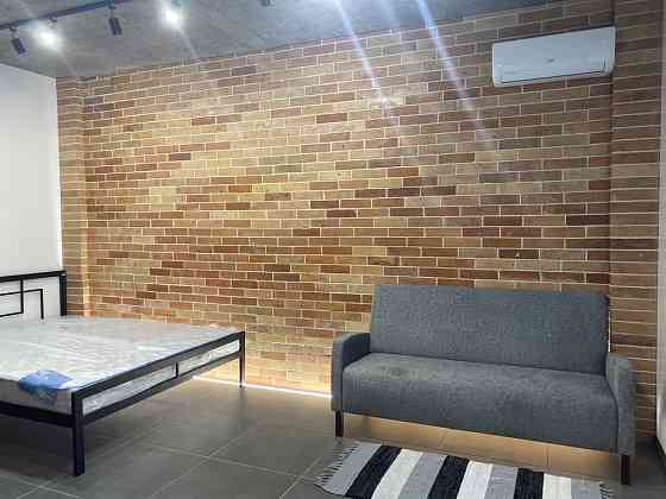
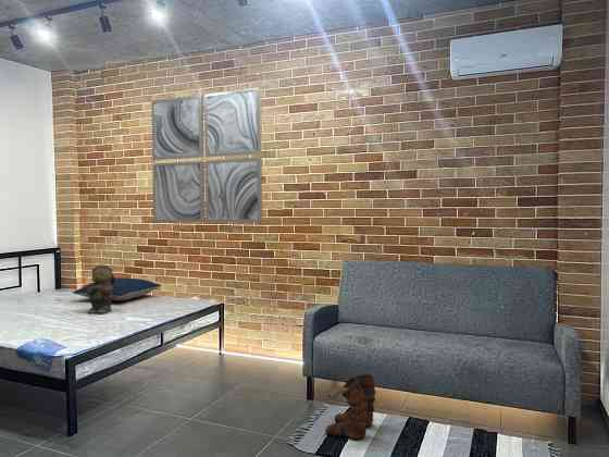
+ wall art [150,87,263,224]
+ teddy bear [86,264,120,316]
+ boots [324,373,377,441]
+ pillow [72,276,162,301]
